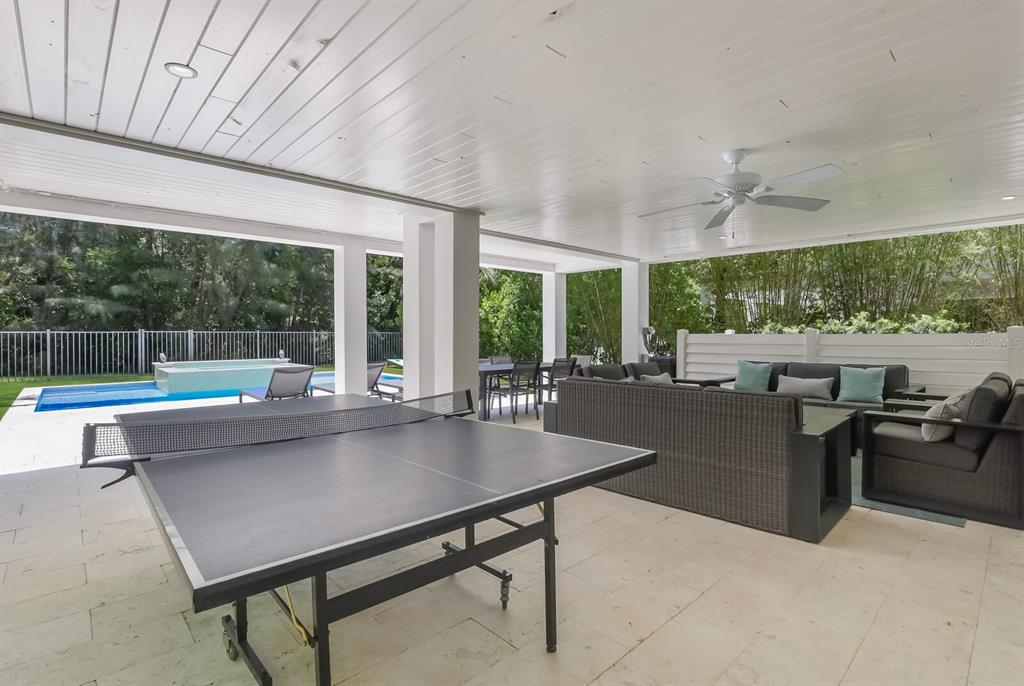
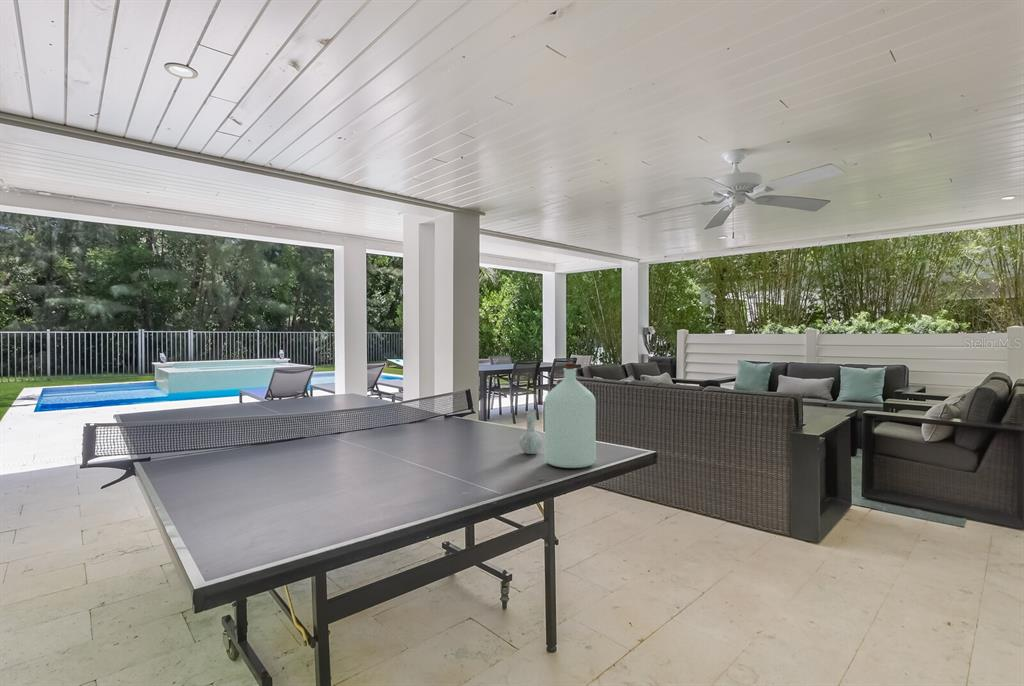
+ bottle [518,362,597,469]
